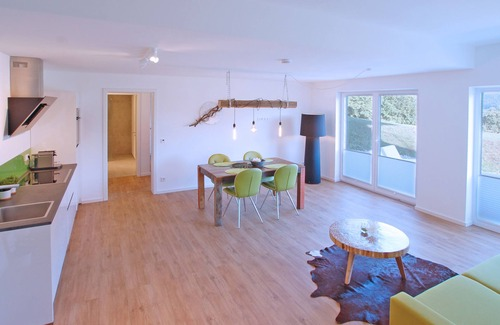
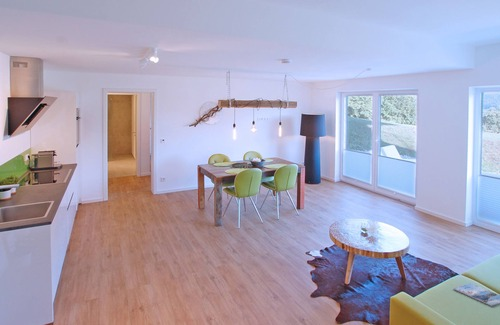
+ magazine [452,283,500,307]
